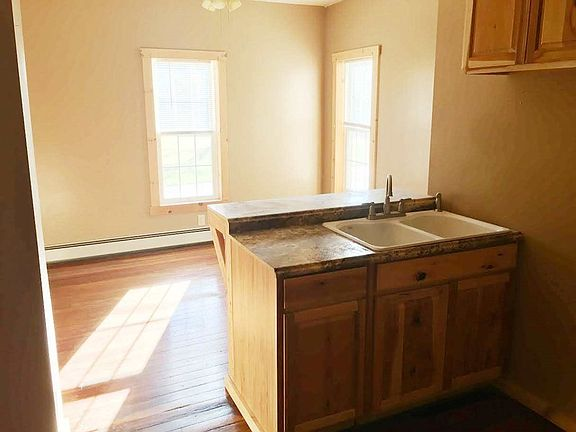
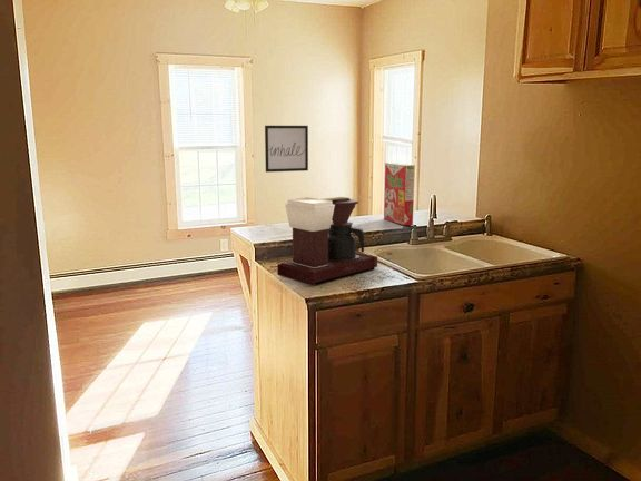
+ wall art [264,125,309,174]
+ coffee maker [276,196,378,286]
+ cereal box [383,161,416,226]
